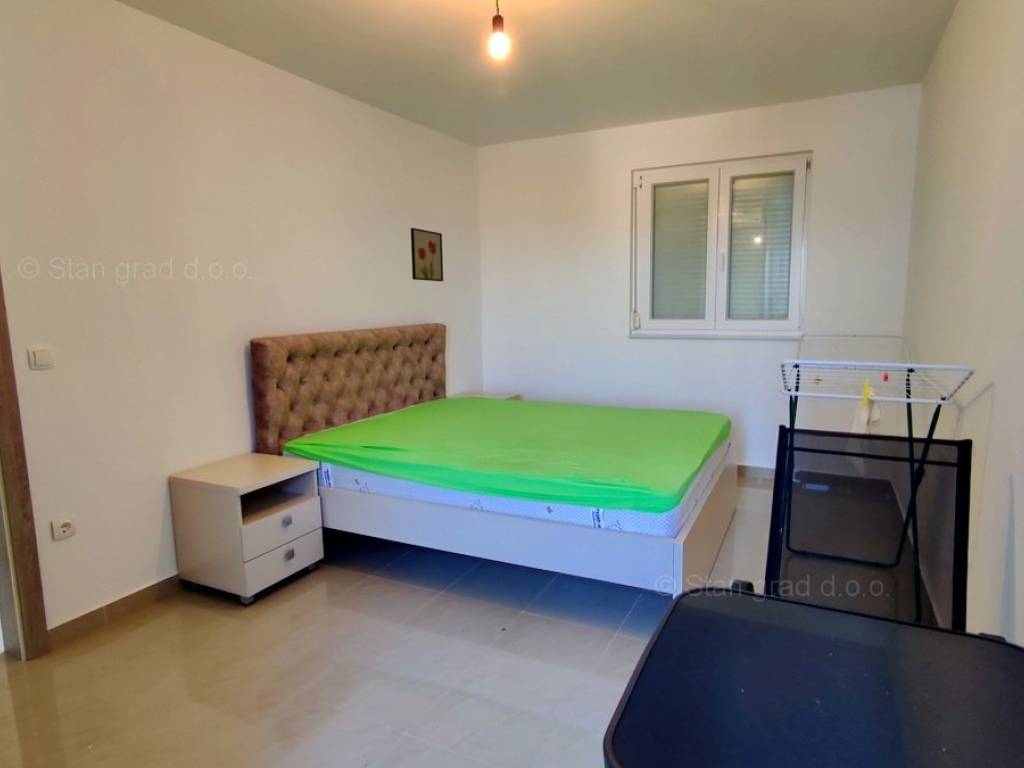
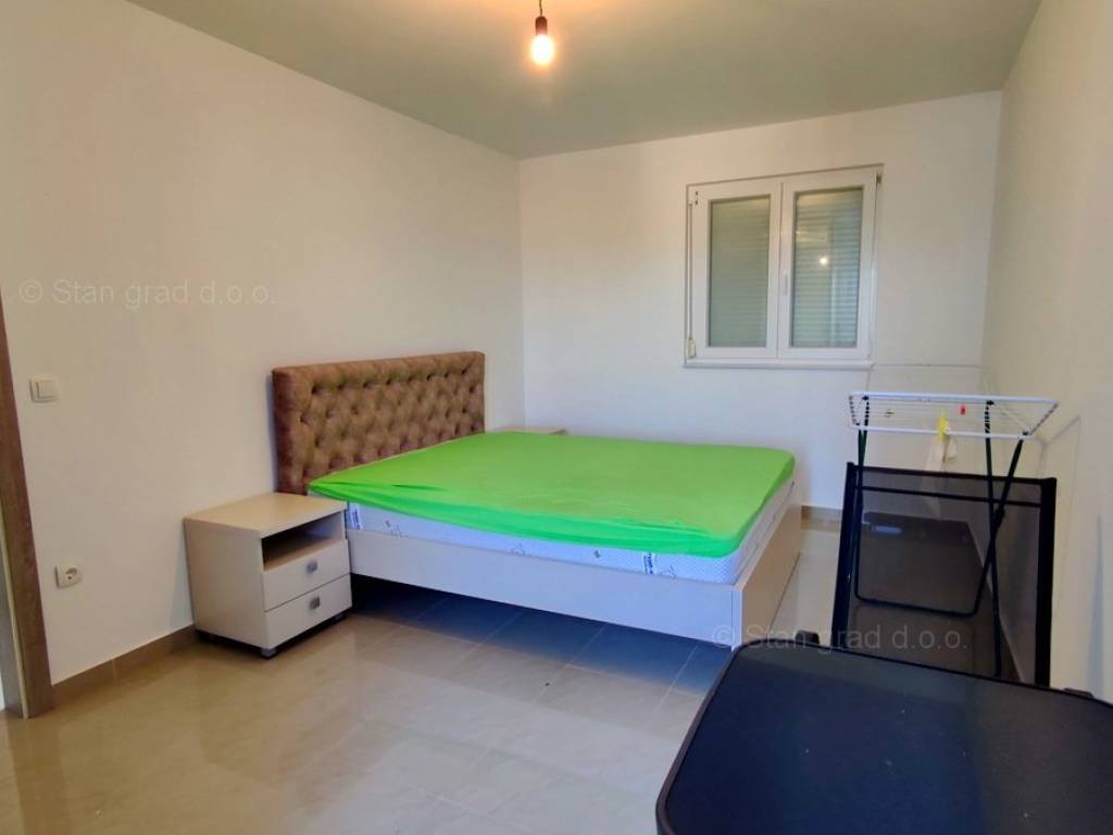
- wall art [410,227,444,282]
